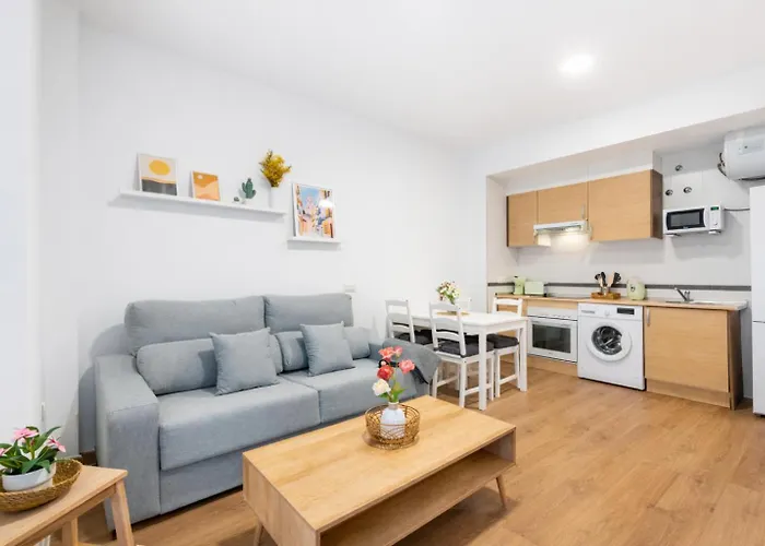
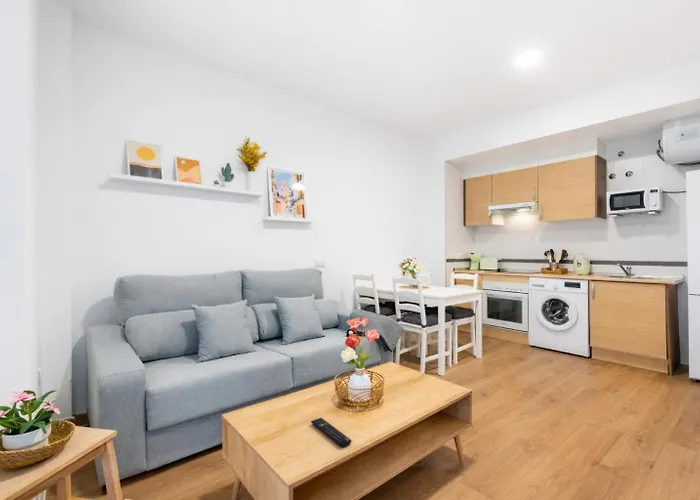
+ remote control [310,417,352,448]
